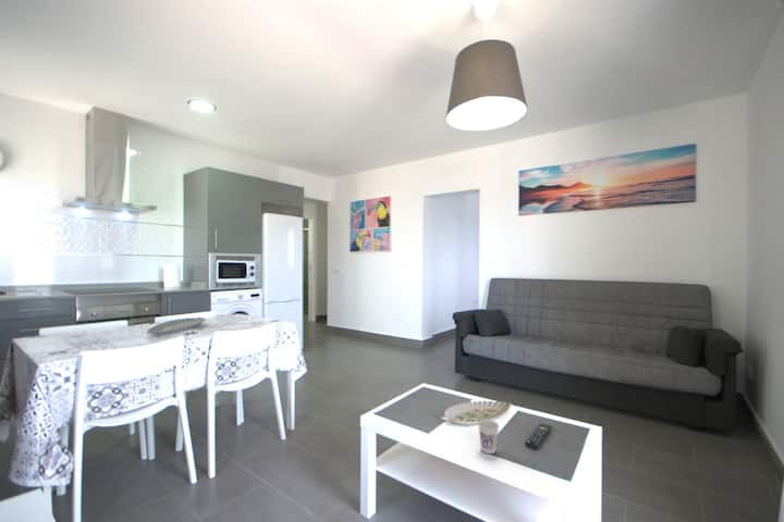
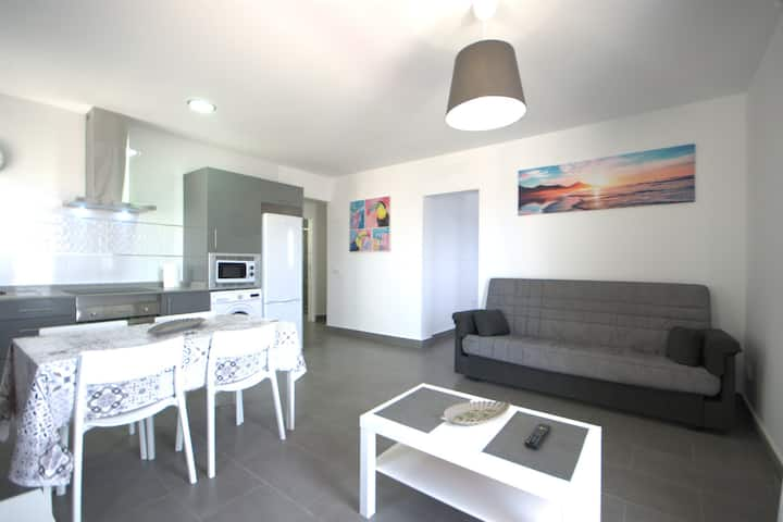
- cup [477,419,500,455]
